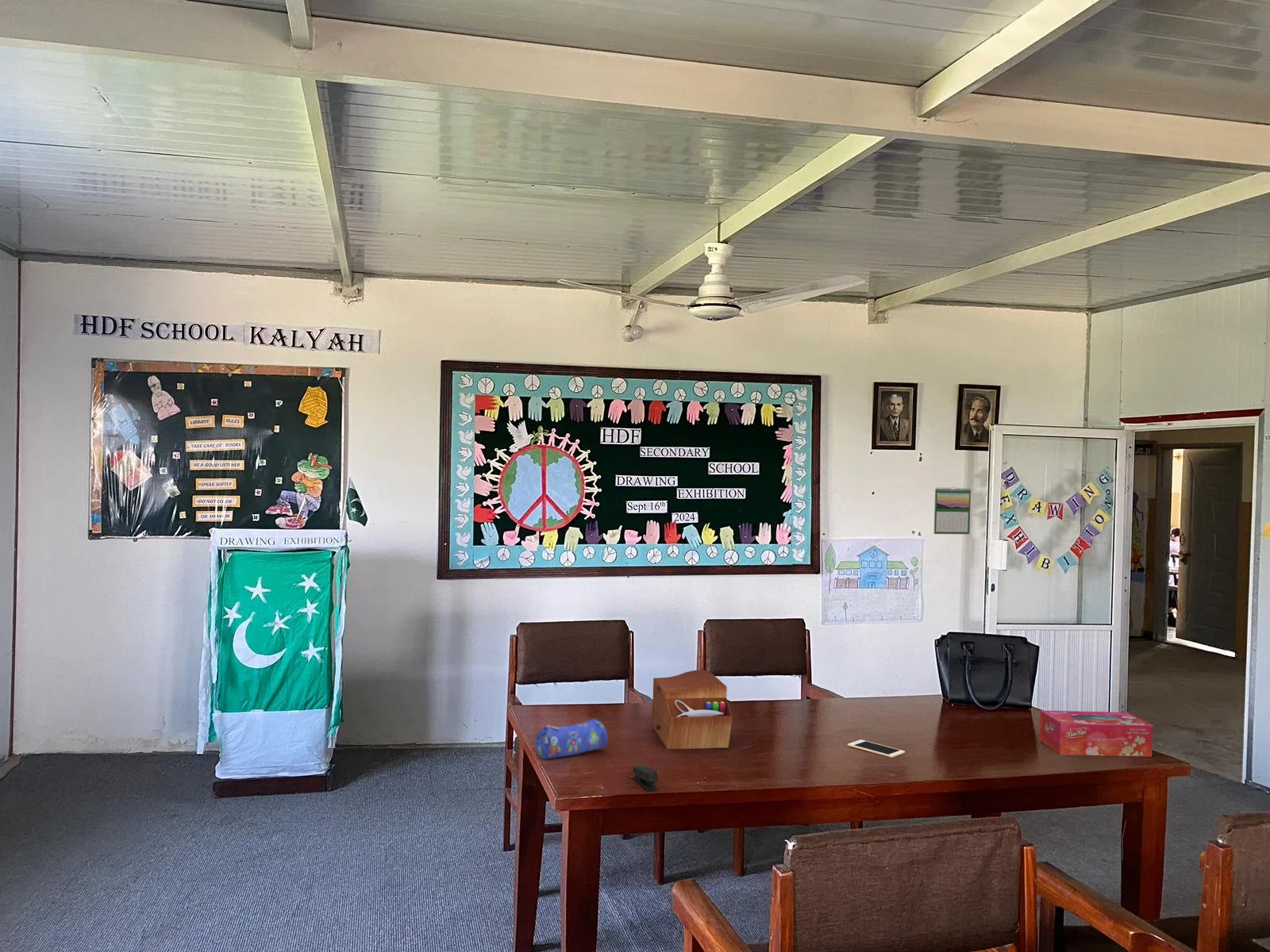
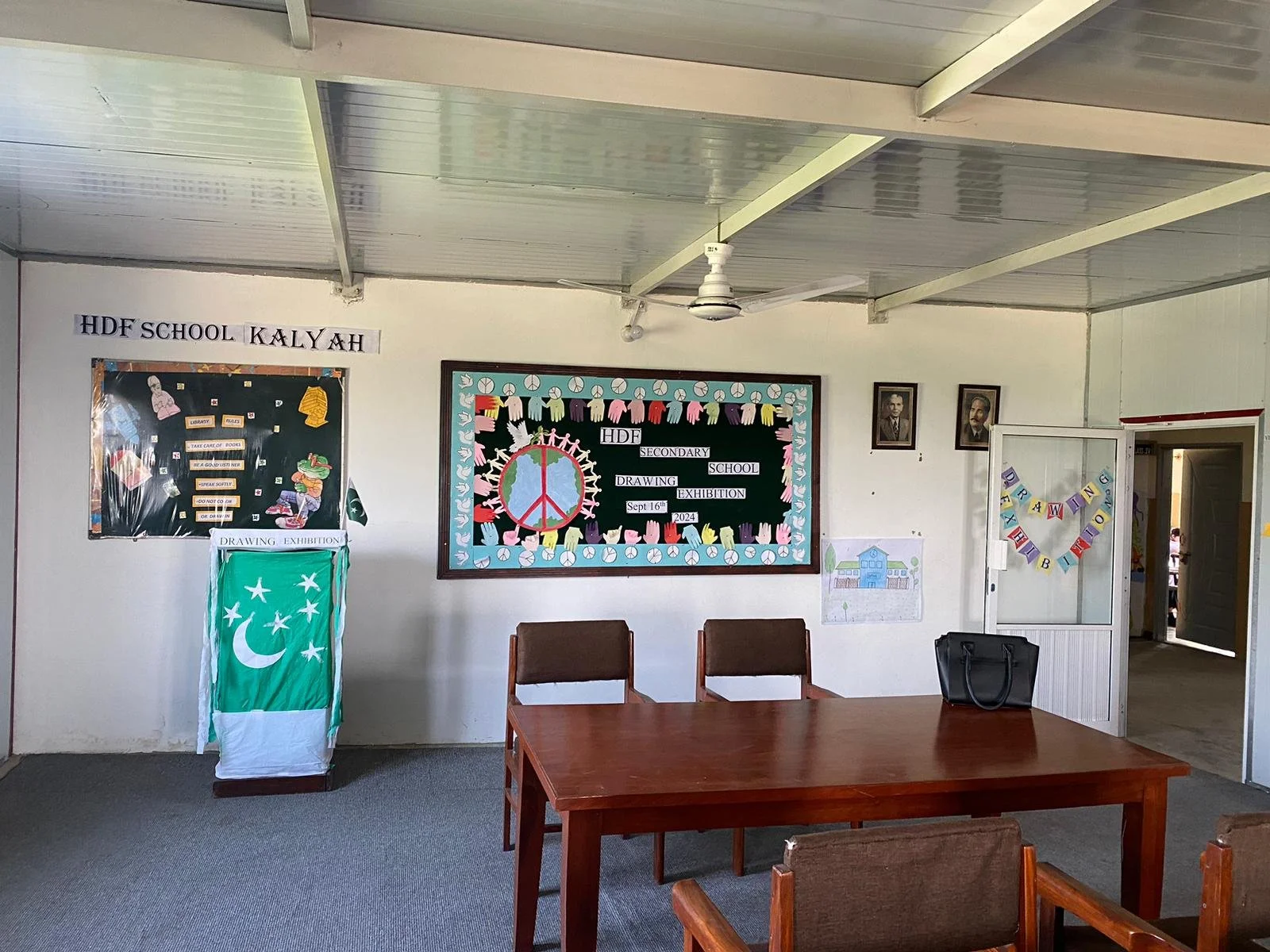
- sewing box [652,670,733,750]
- pencil case [535,718,609,760]
- cell phone [847,739,906,758]
- stapler [632,765,659,792]
- tissue box [1038,709,1153,758]
- calendar [933,486,972,535]
